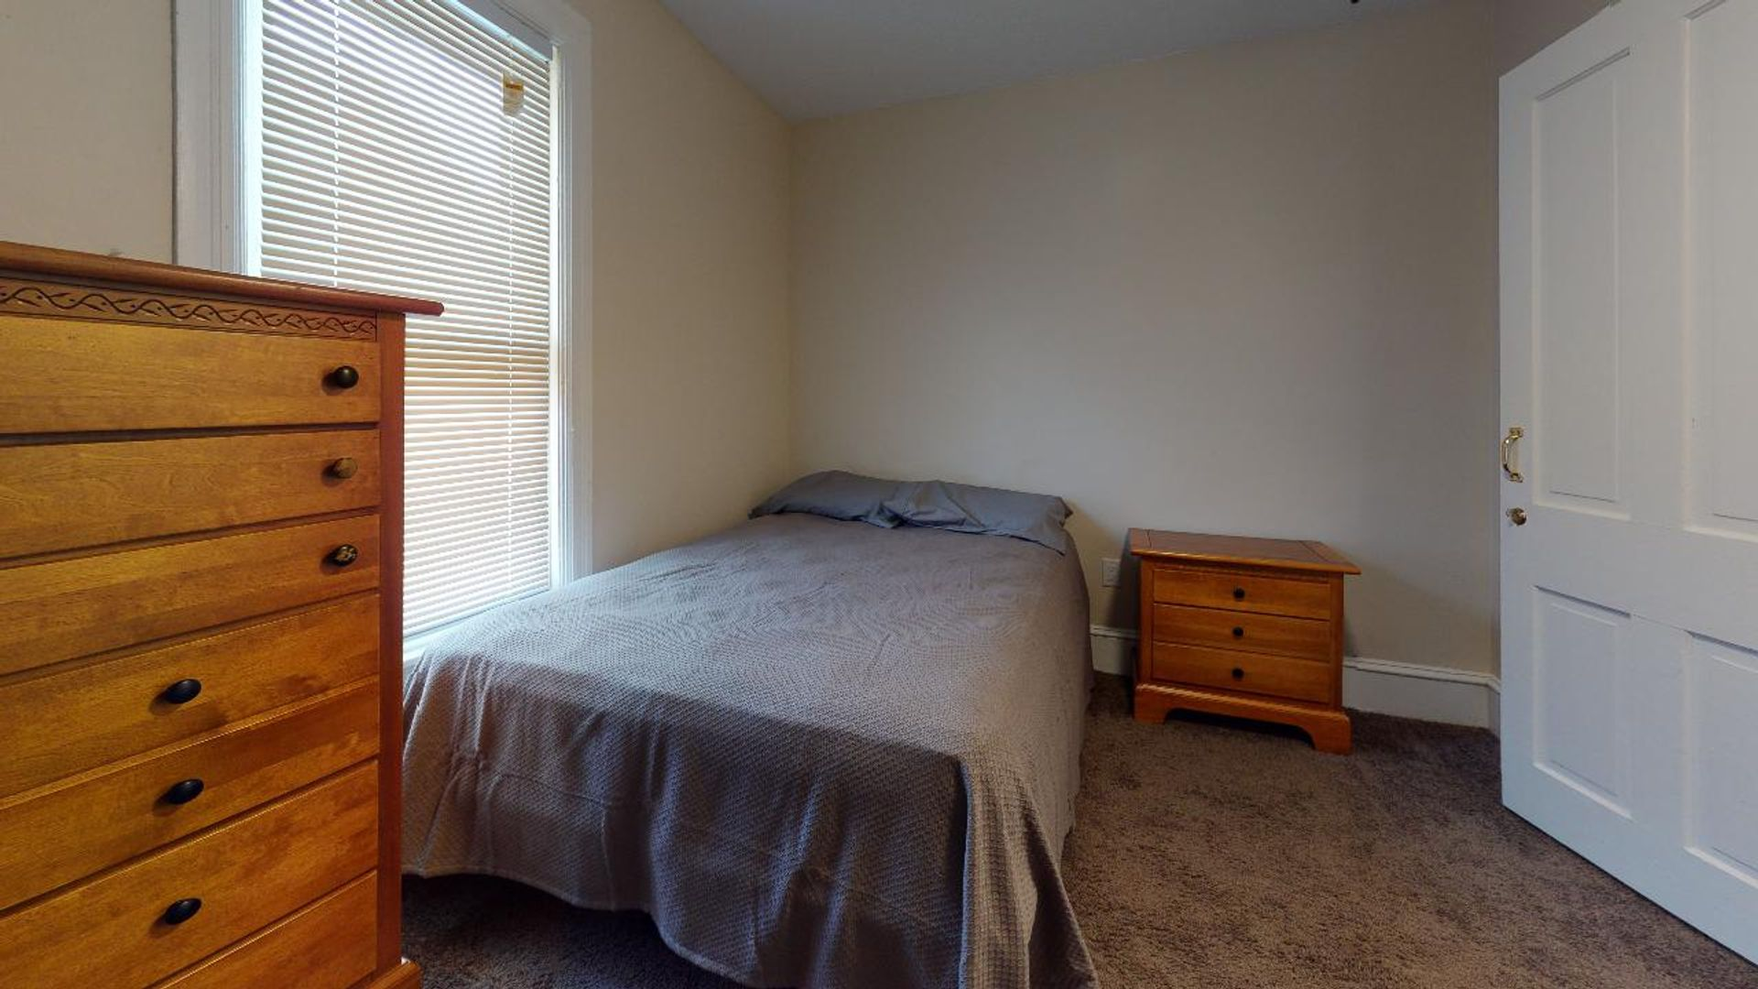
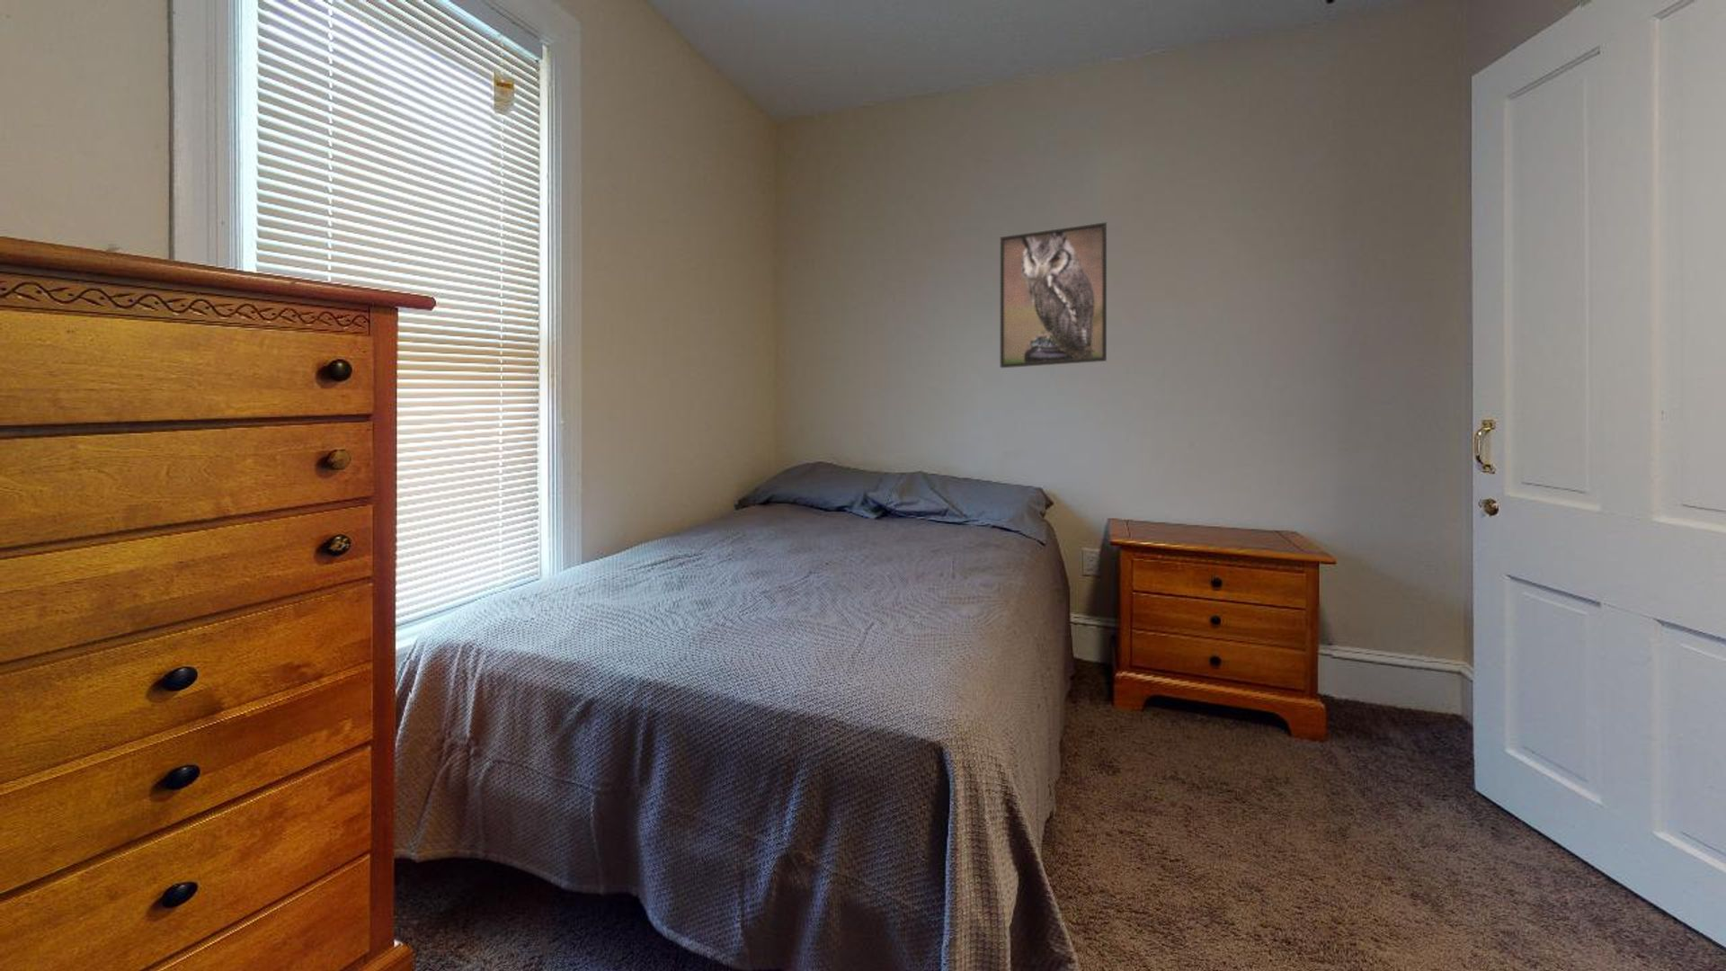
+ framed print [999,222,1107,369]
